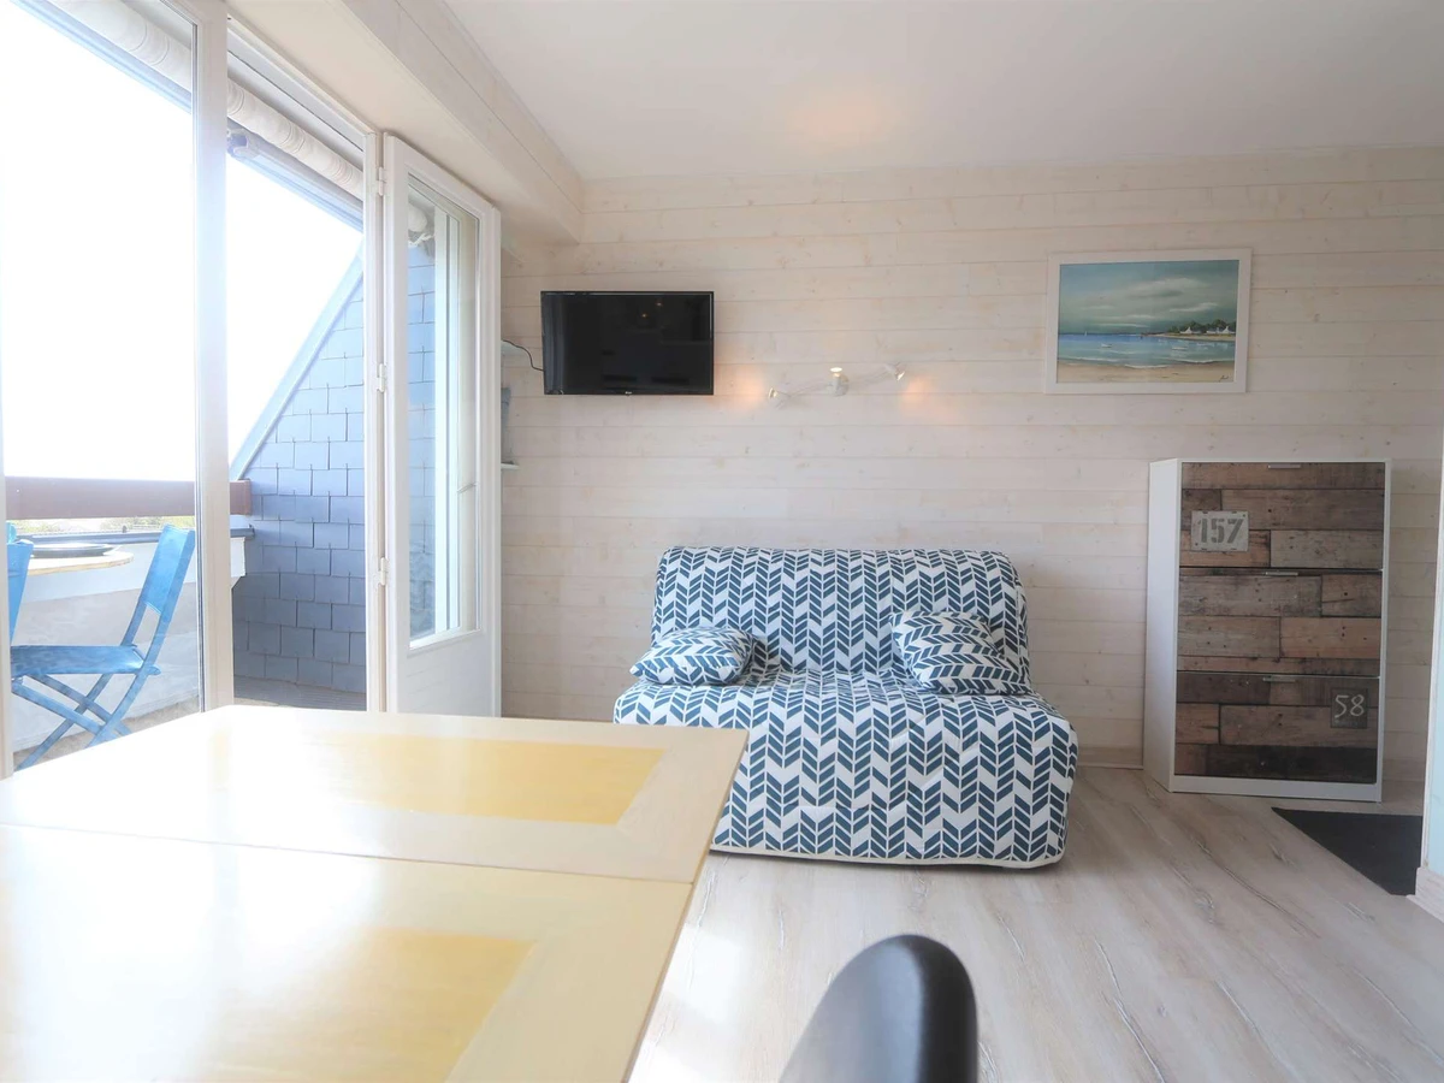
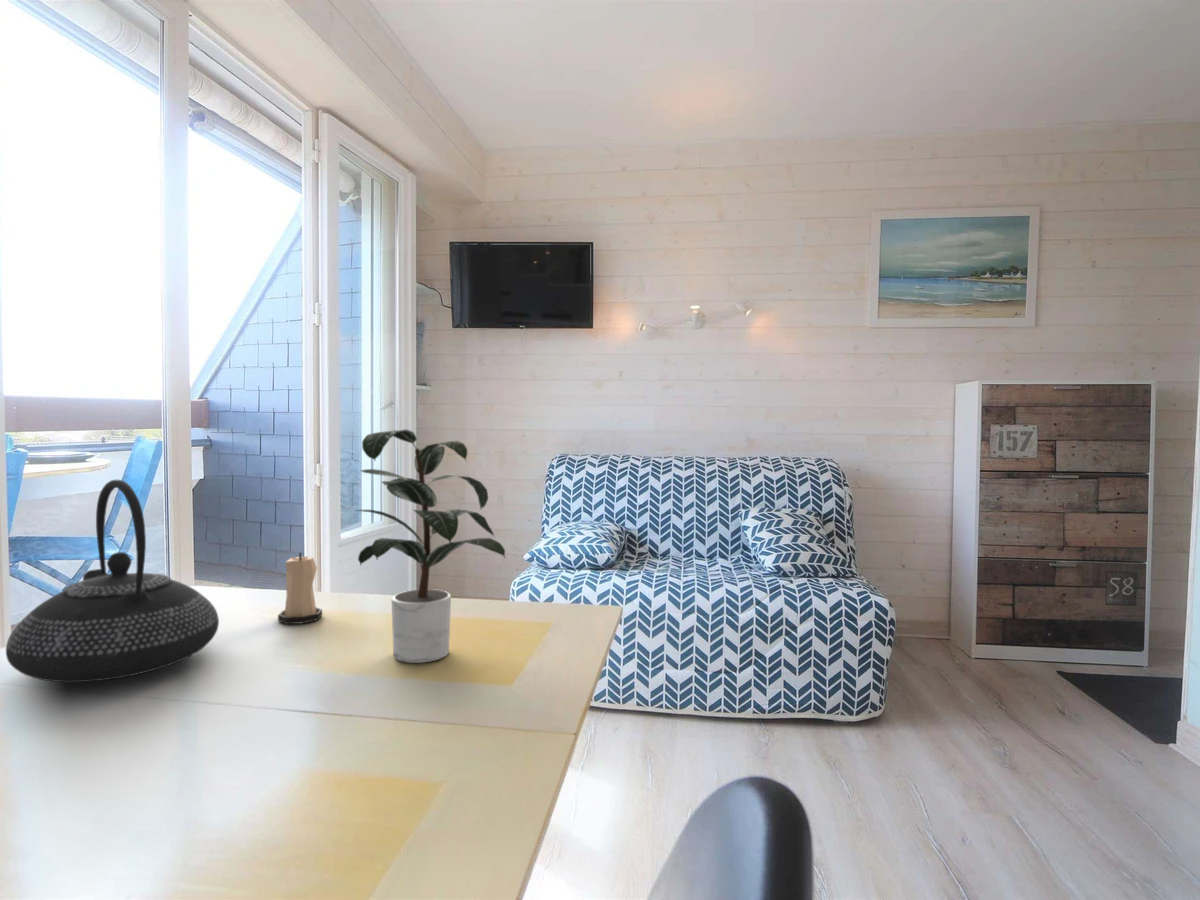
+ candle [277,551,323,625]
+ potted plant [355,428,507,664]
+ teapot [5,479,220,683]
